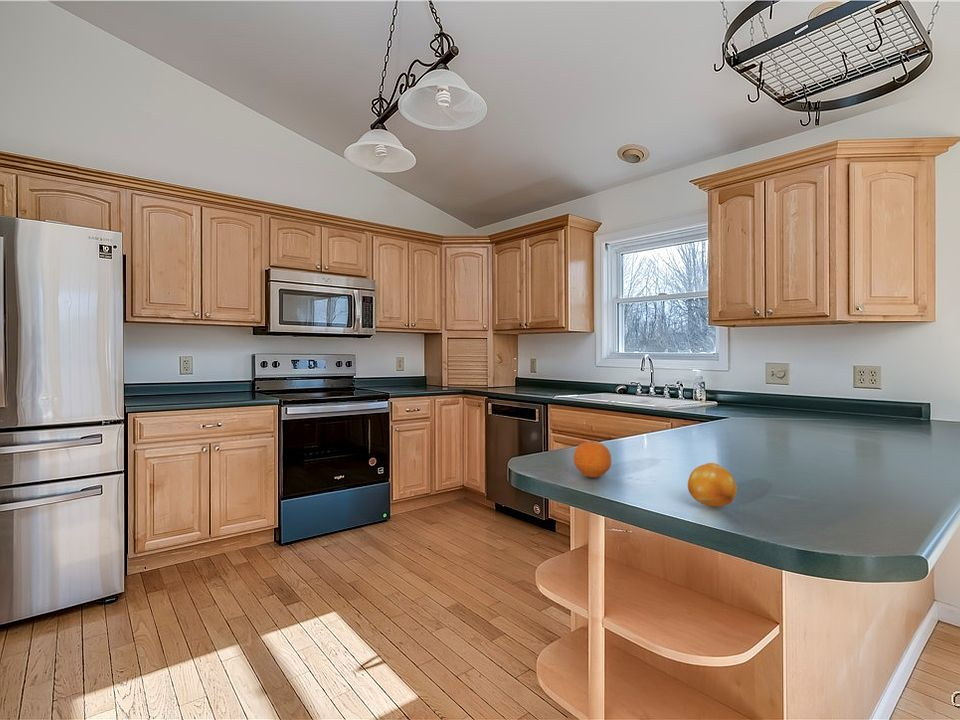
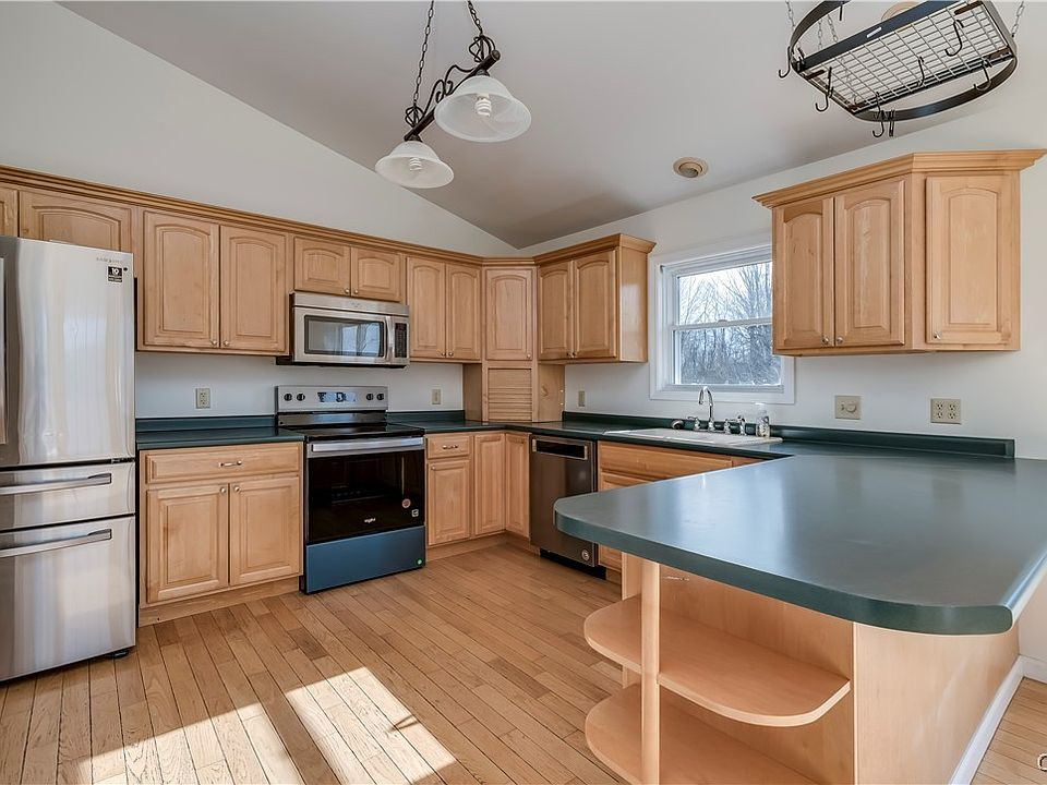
- fruit [573,440,612,479]
- fruit [687,462,738,508]
